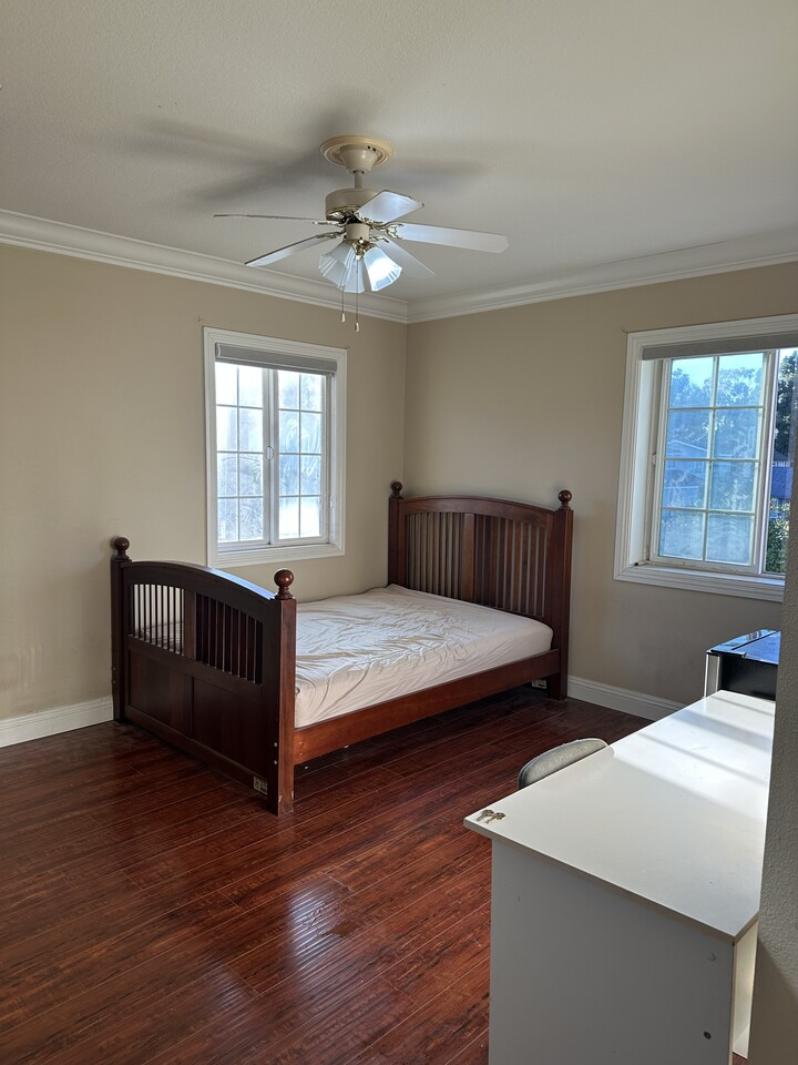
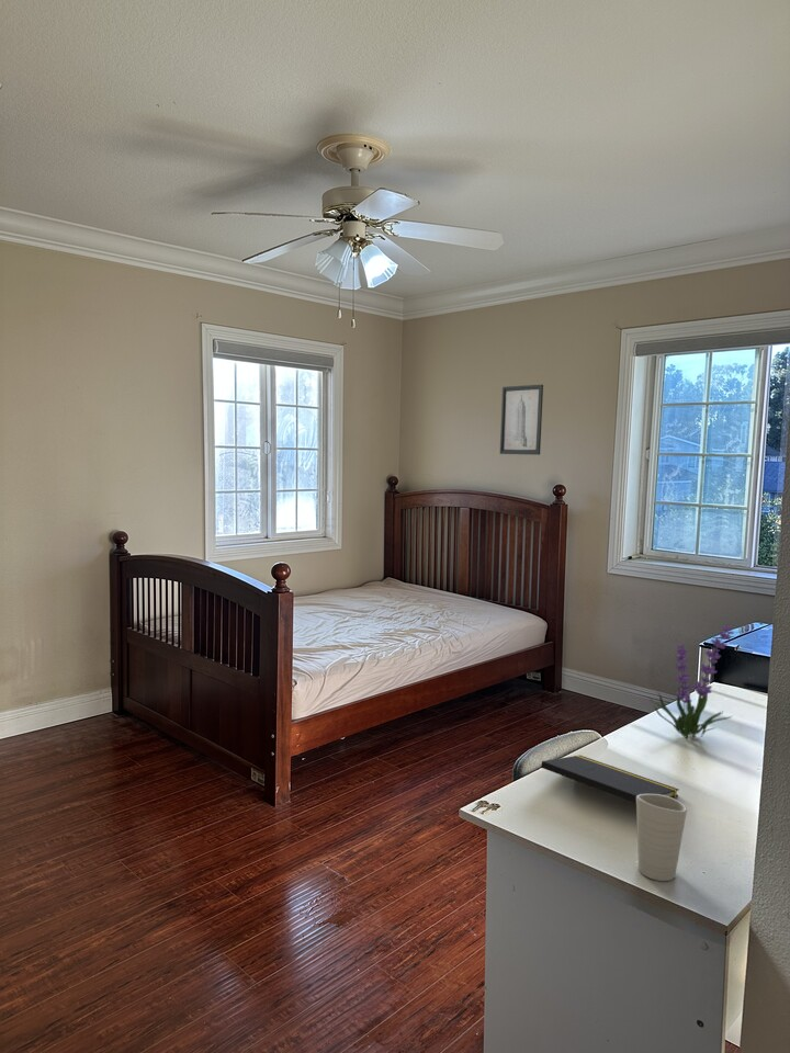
+ wall art [499,384,544,456]
+ notepad [540,755,680,804]
+ cup [635,794,688,882]
+ plant [648,624,735,740]
